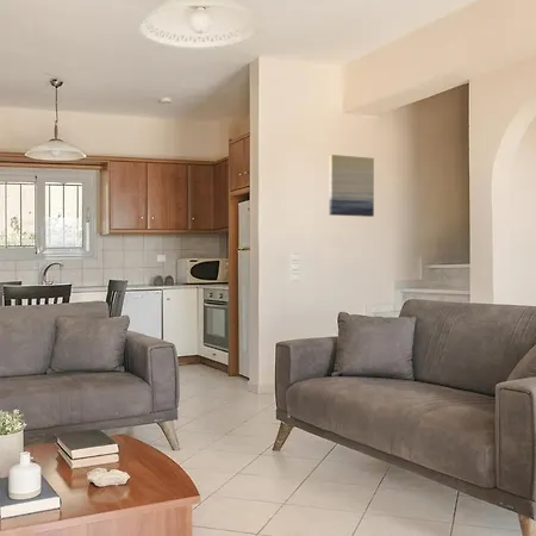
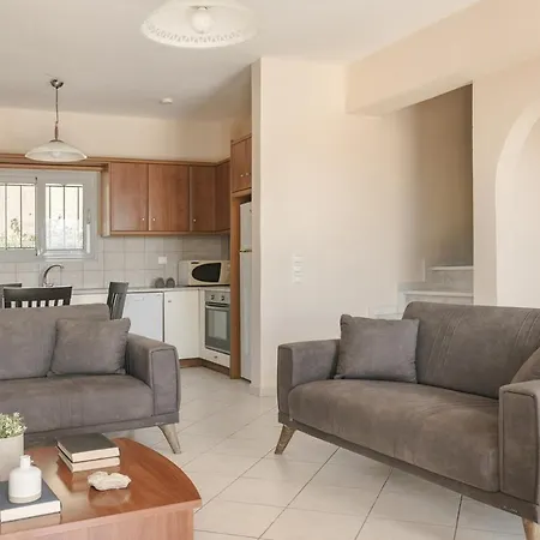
- wall art [329,154,375,218]
